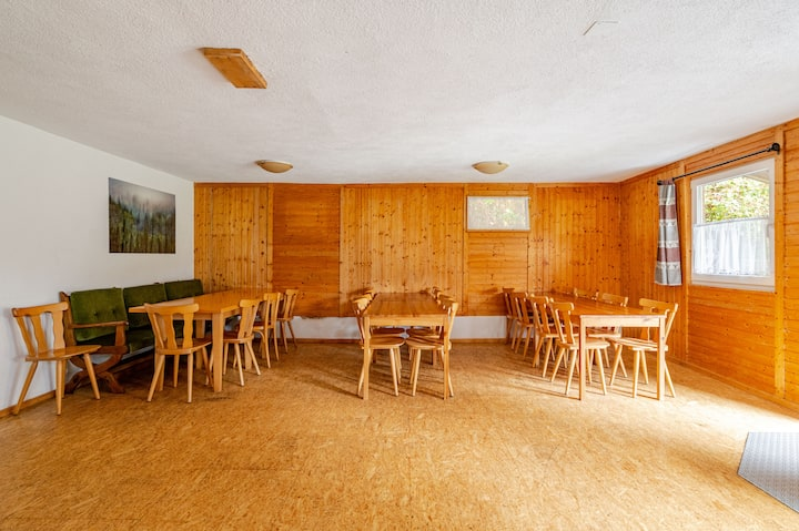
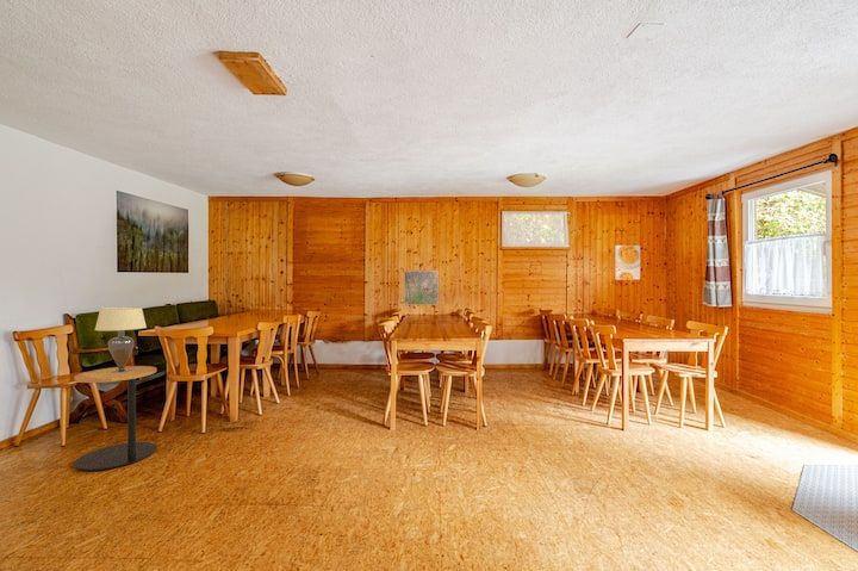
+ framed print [403,269,440,306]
+ lampshade [94,306,148,373]
+ side table [73,365,157,472]
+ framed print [614,244,641,281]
